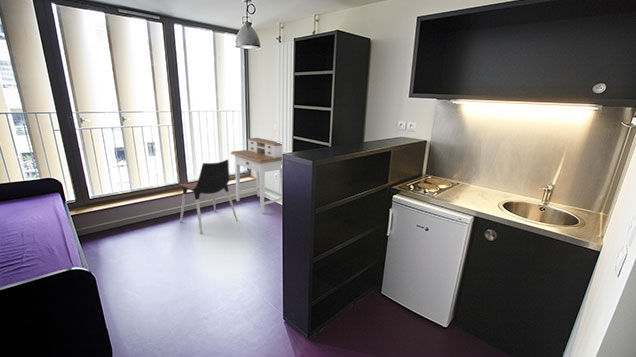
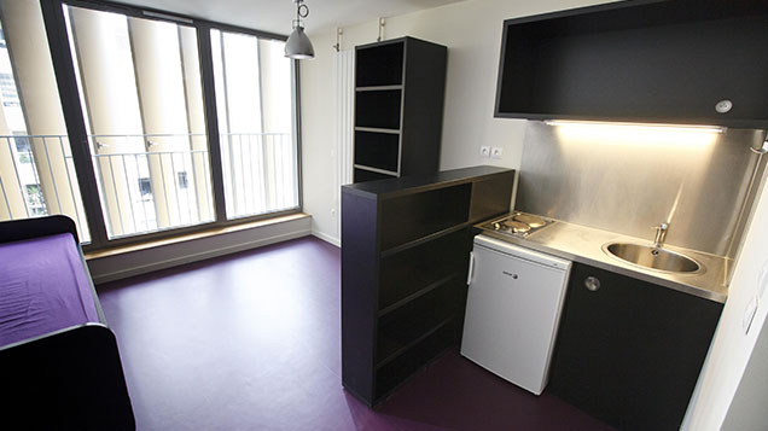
- chair [178,158,239,235]
- desk [230,137,286,215]
